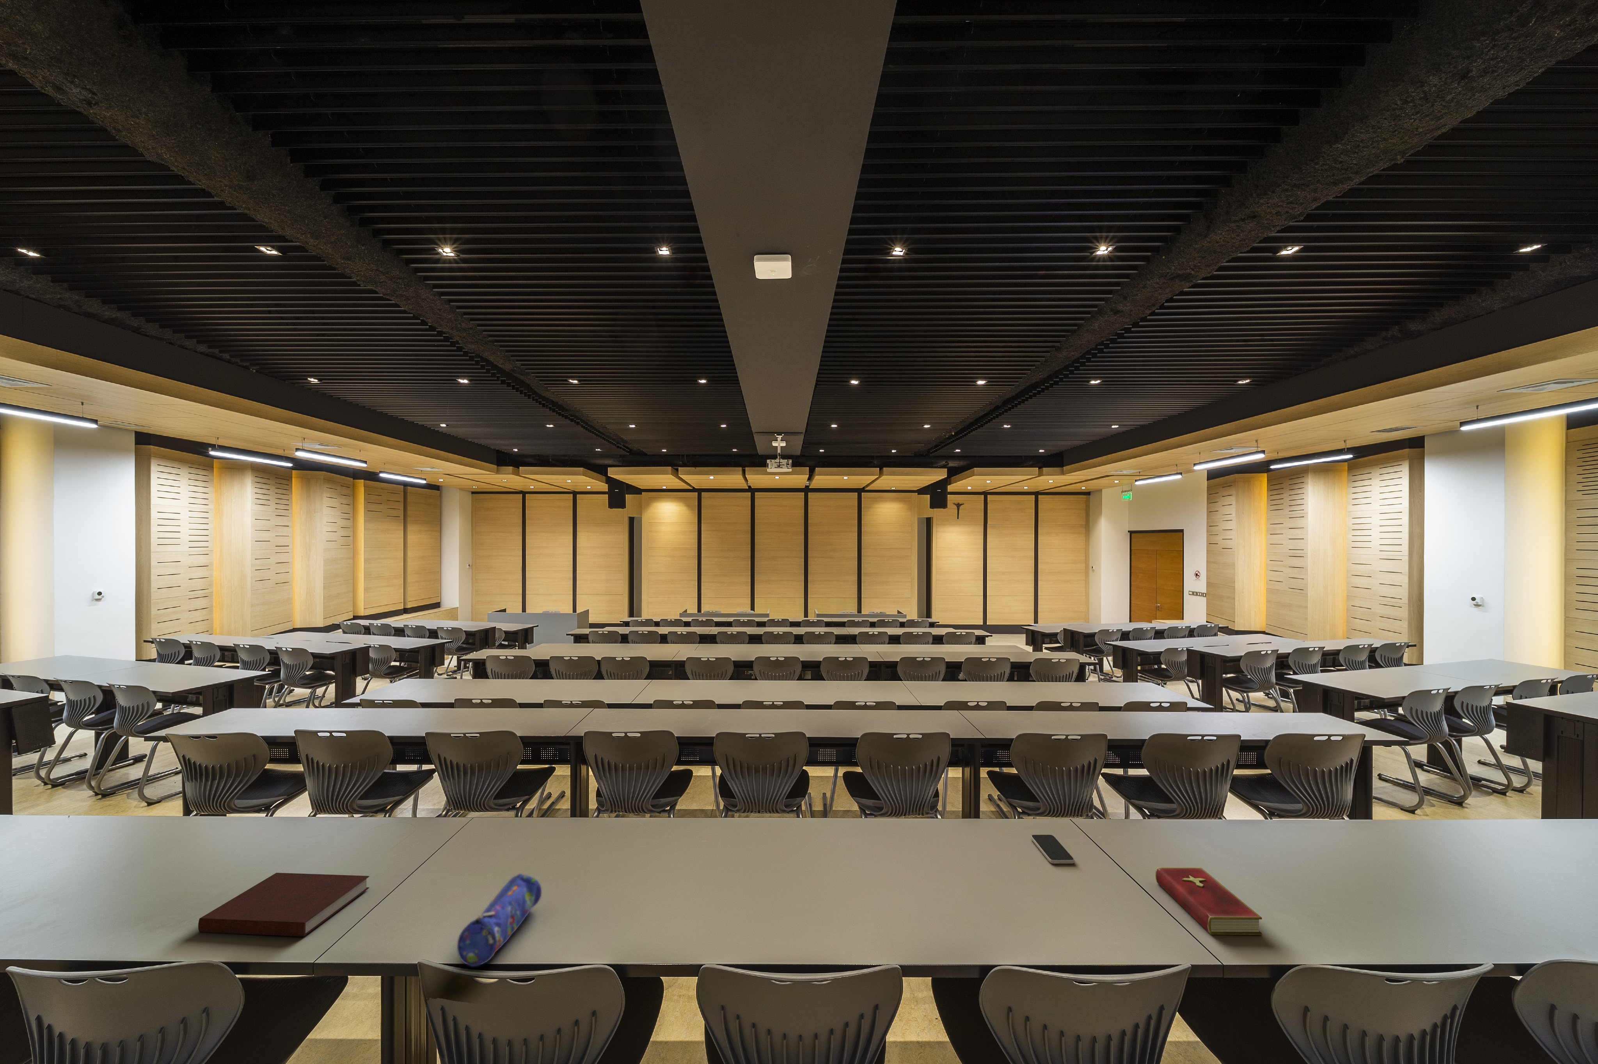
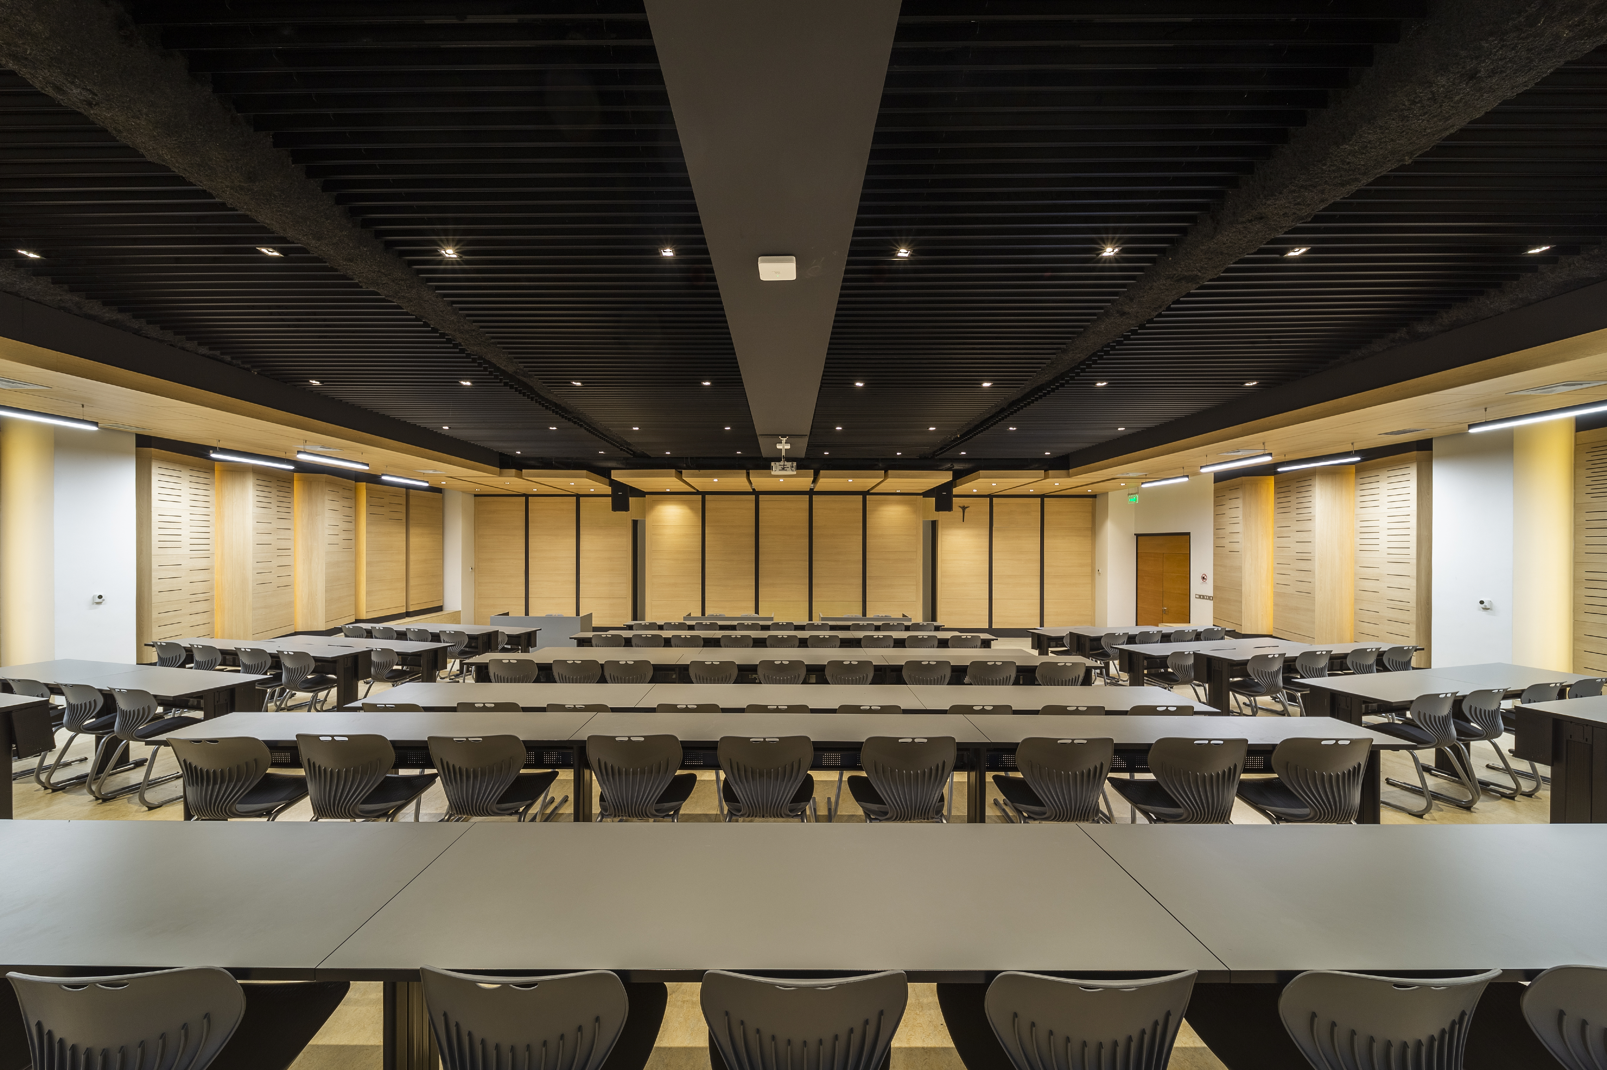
- smartphone [1031,835,1075,864]
- notebook [197,873,370,937]
- pencil case [457,874,542,967]
- hardcover book [1155,867,1263,936]
